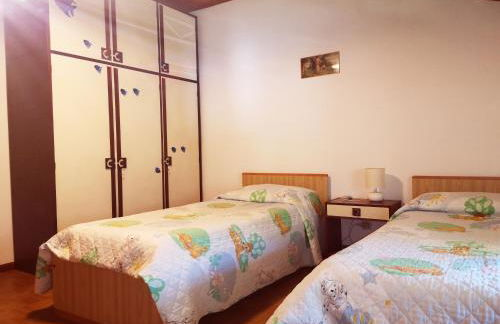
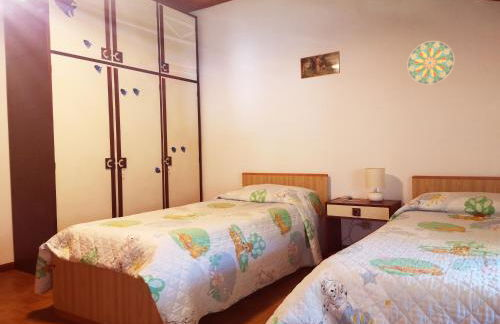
+ decorative plate [406,40,455,86]
